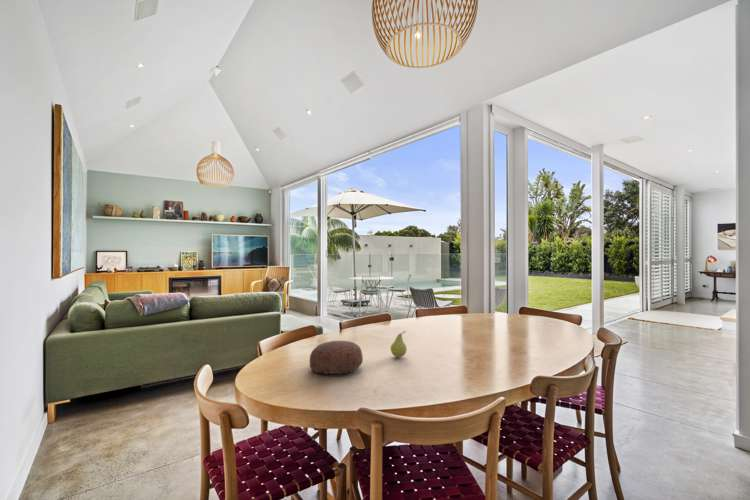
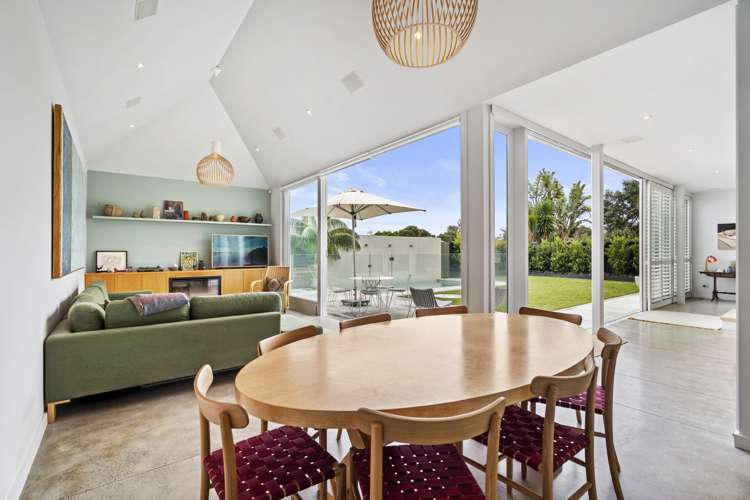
- decorative bowl [309,340,364,376]
- fruit [390,330,408,358]
